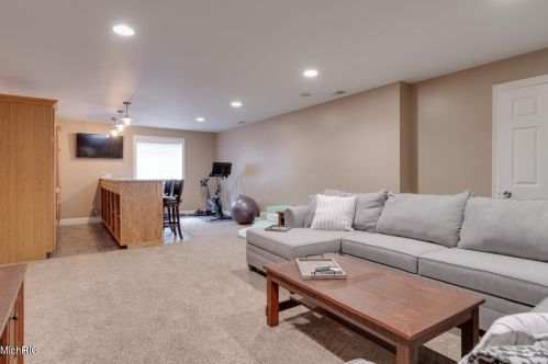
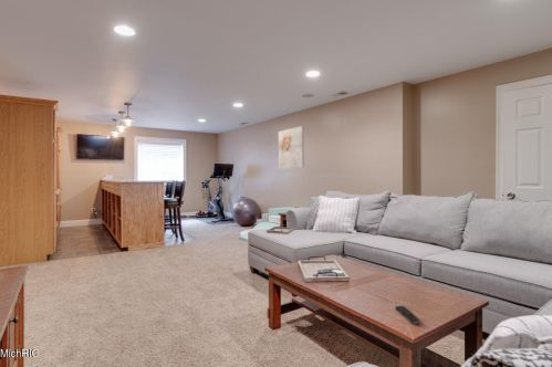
+ remote control [395,305,420,325]
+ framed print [278,125,305,170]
